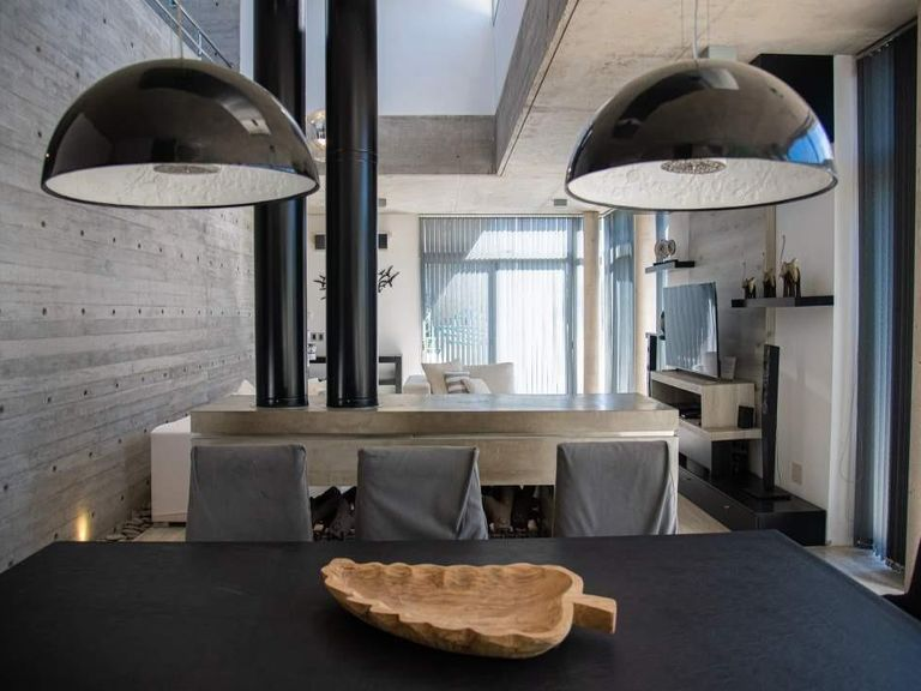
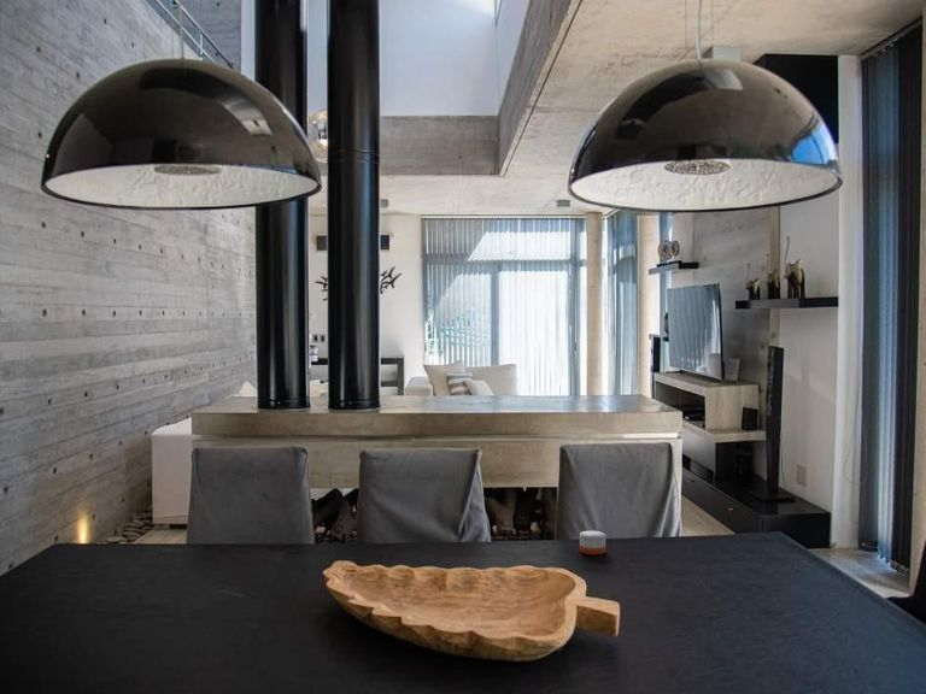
+ candle [579,530,606,555]
